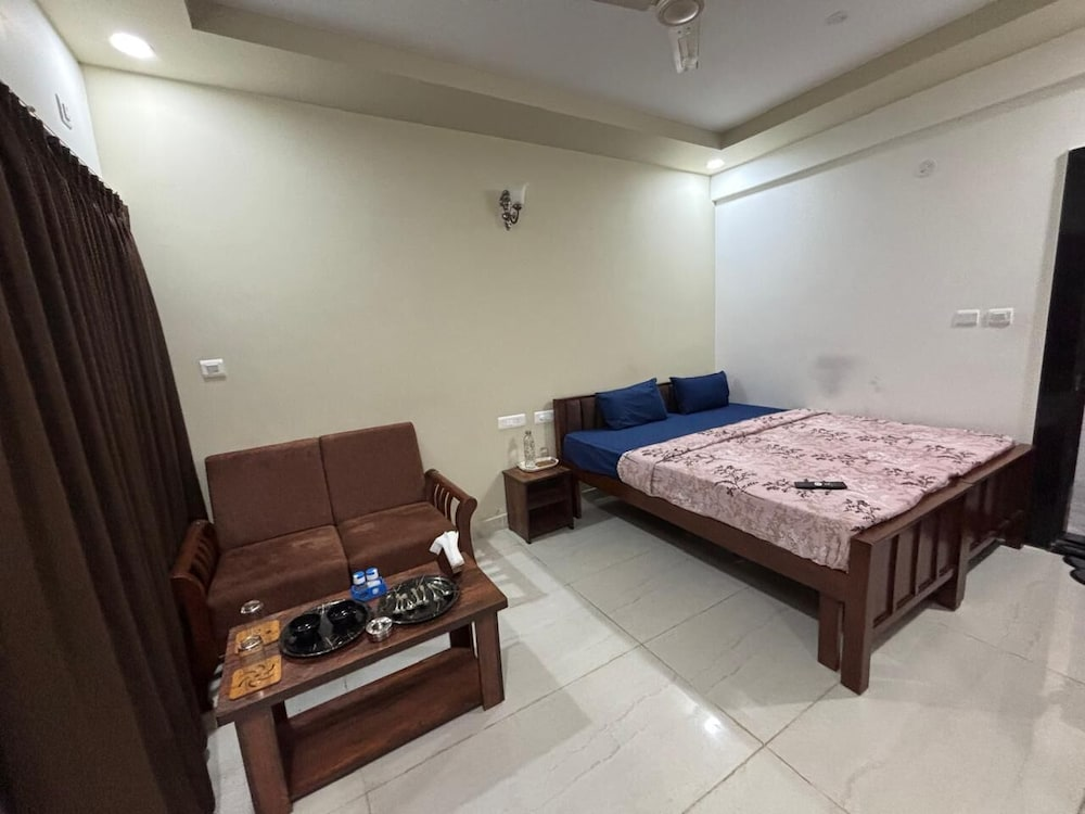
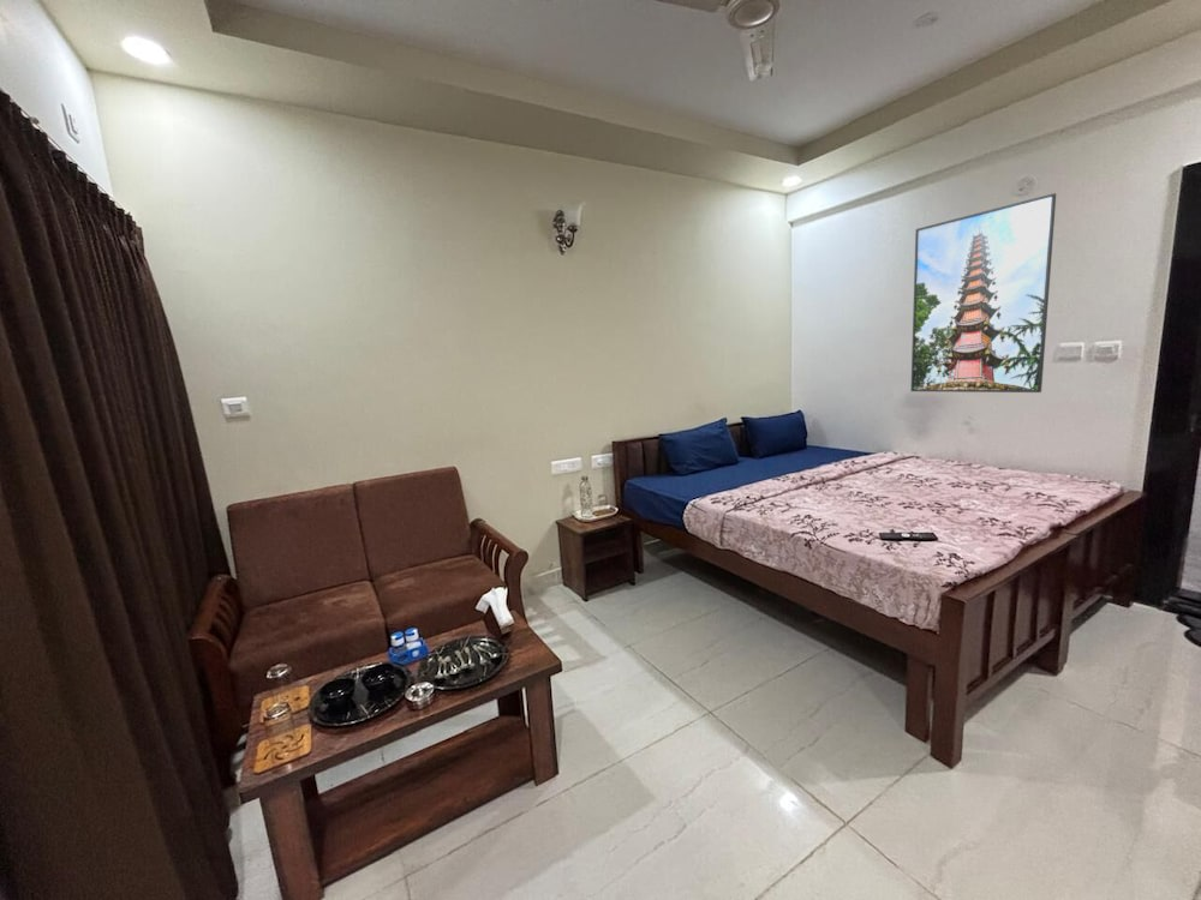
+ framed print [910,192,1057,394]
